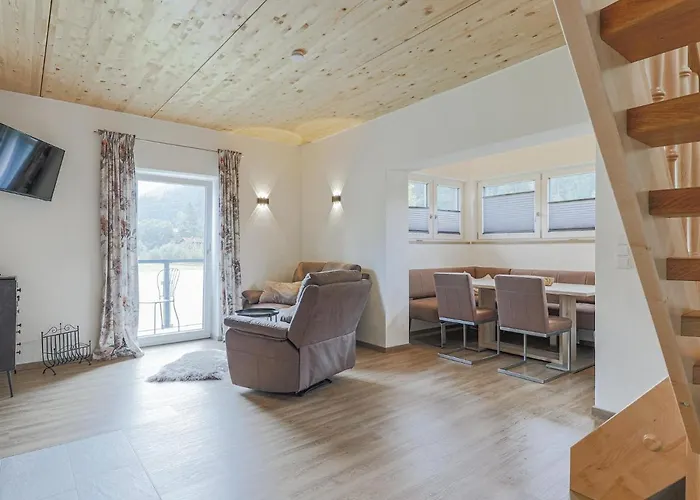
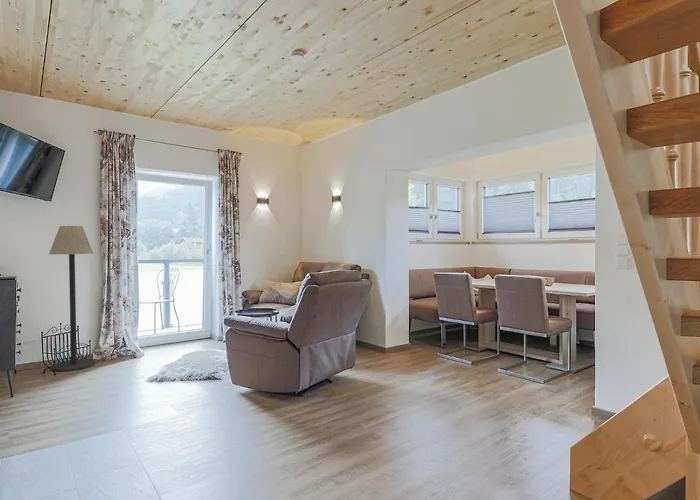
+ floor lamp [48,225,96,372]
